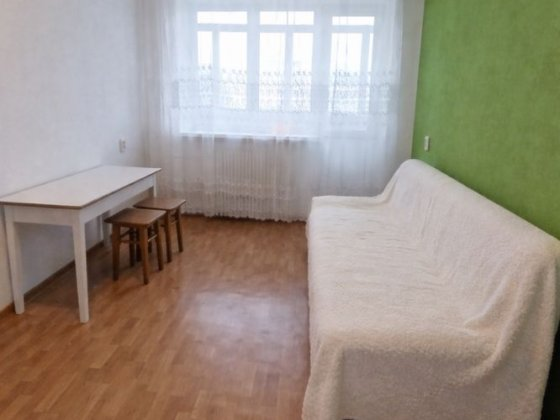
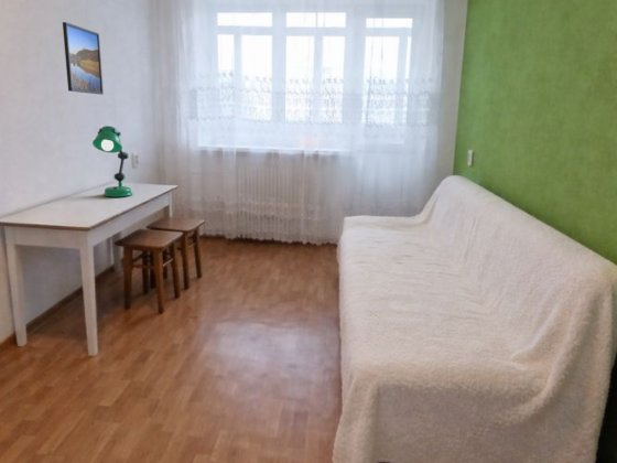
+ desk lamp [91,125,134,198]
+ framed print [62,21,105,96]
